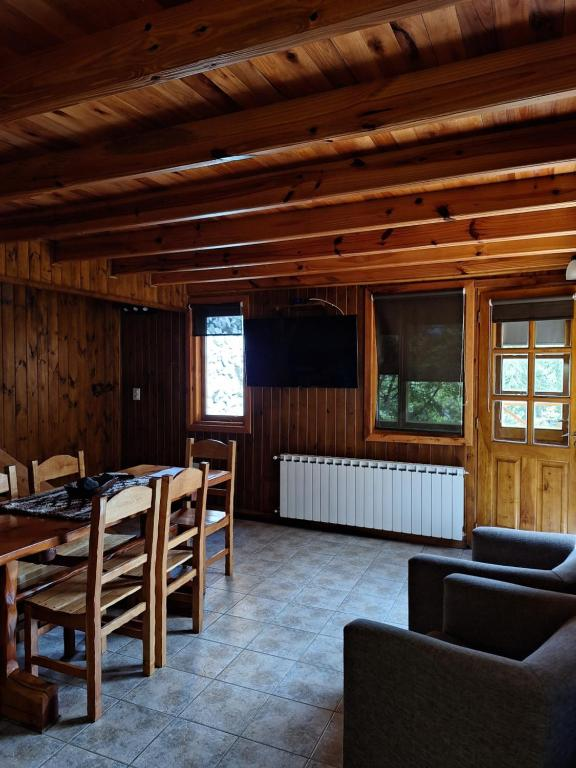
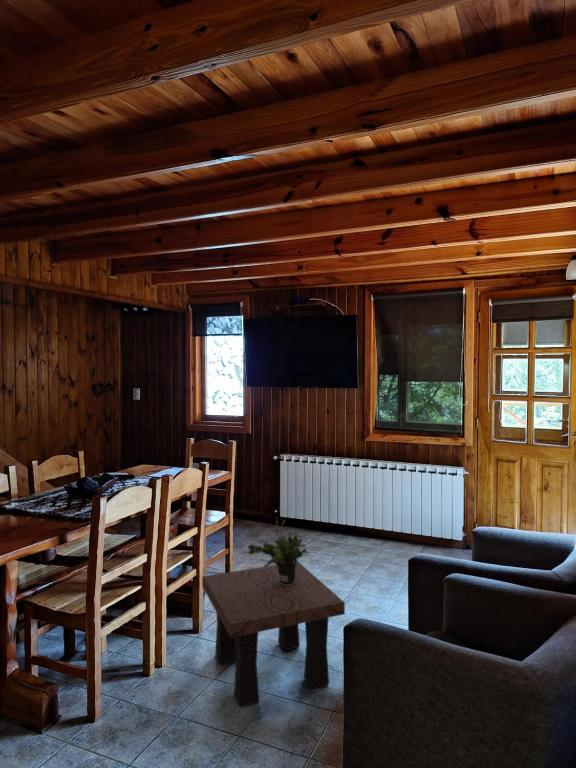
+ side table [201,561,346,708]
+ potted plant [247,515,311,585]
